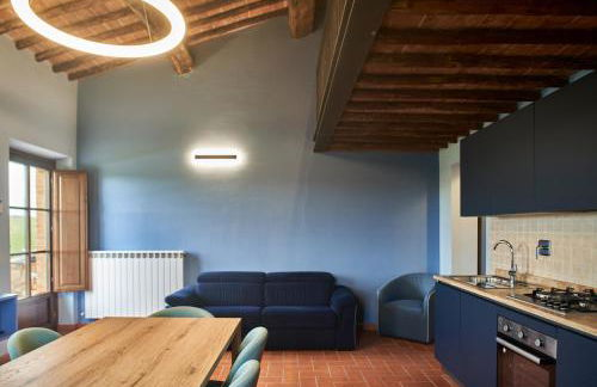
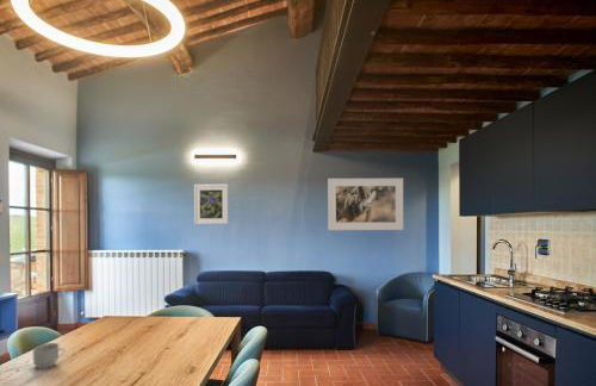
+ mug [32,342,66,371]
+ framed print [327,178,404,231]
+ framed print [193,183,229,225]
